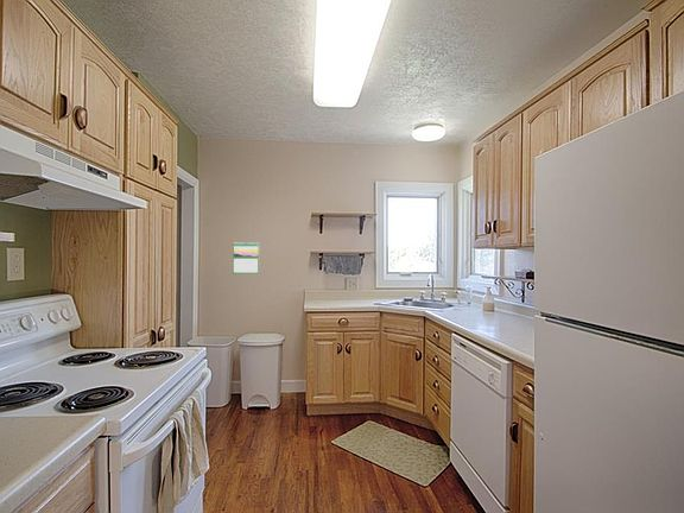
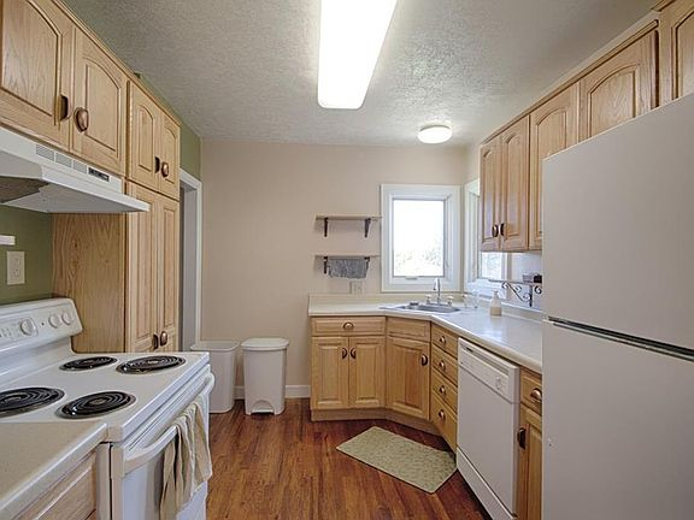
- calendar [232,241,260,276]
